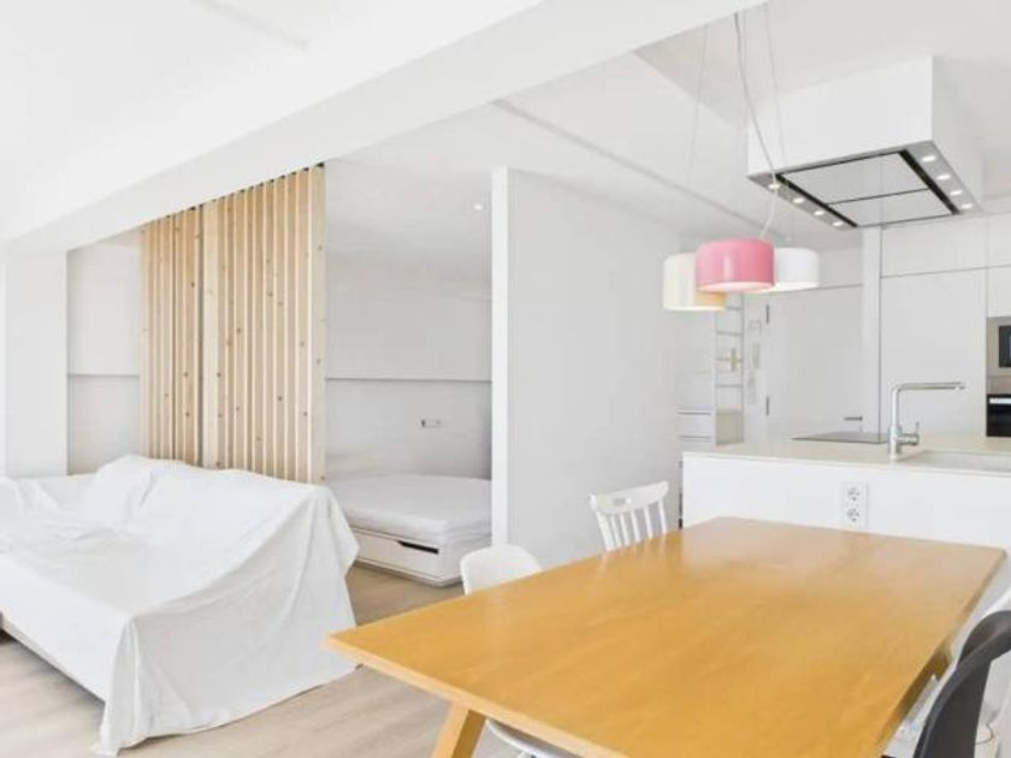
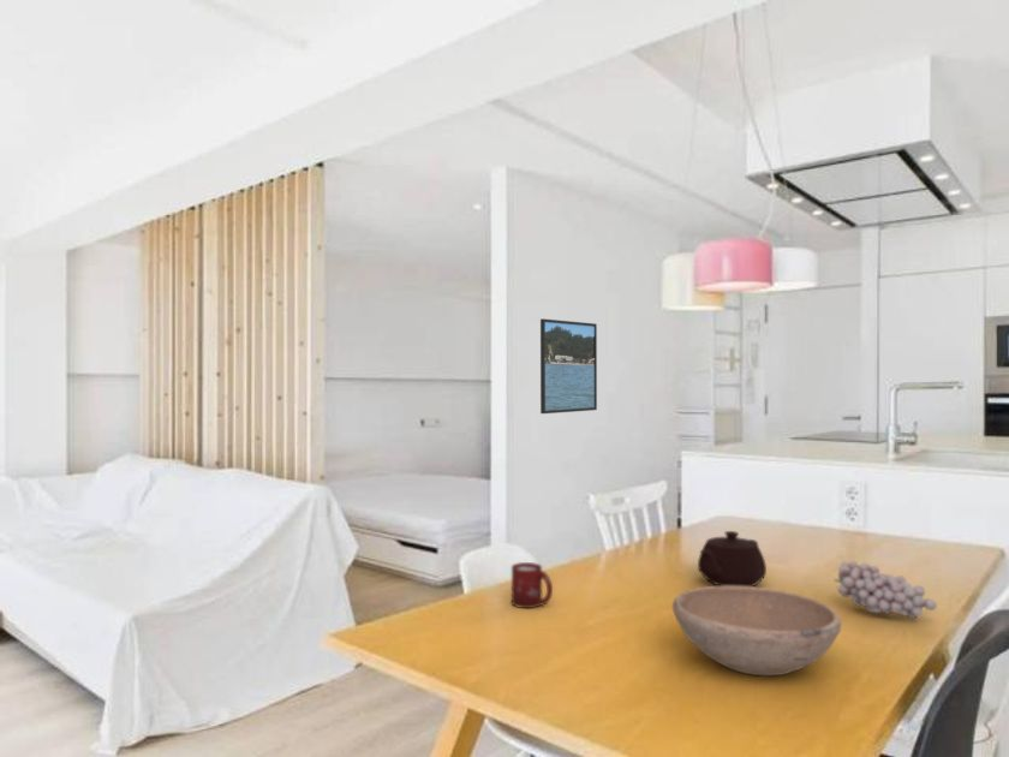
+ cup [511,561,554,609]
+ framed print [539,317,598,415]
+ fruit [832,560,938,620]
+ bowl [671,585,843,678]
+ teapot [697,530,768,586]
